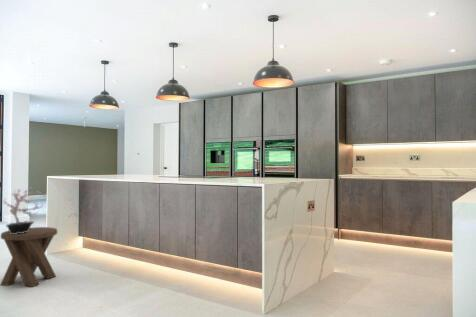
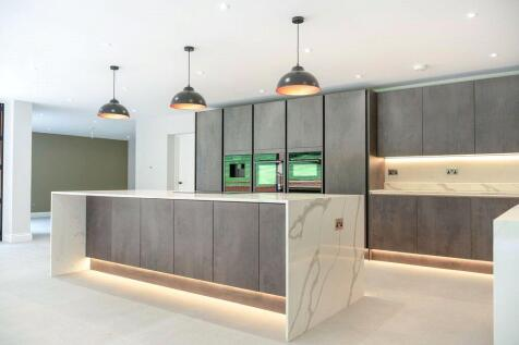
- potted plant [3,188,48,234]
- music stool [0,226,58,288]
